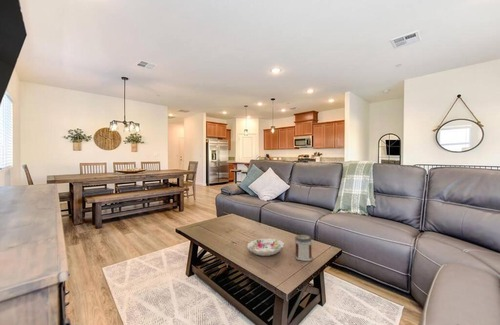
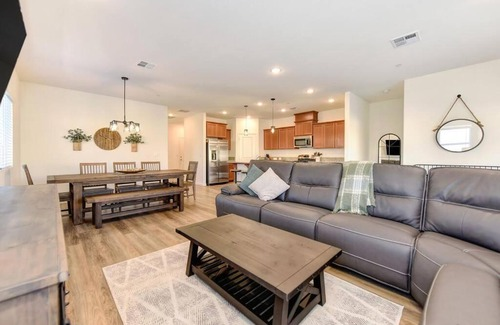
- jar [294,234,313,262]
- decorative bowl [246,237,285,257]
